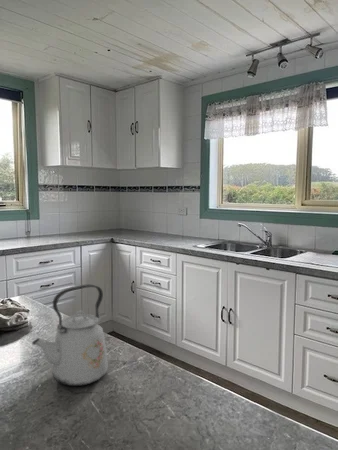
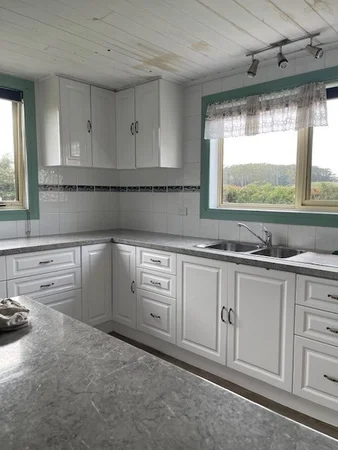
- kettle [31,283,109,387]
